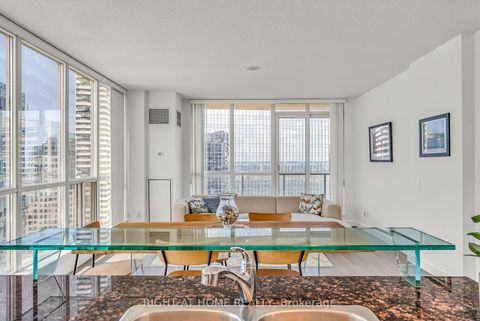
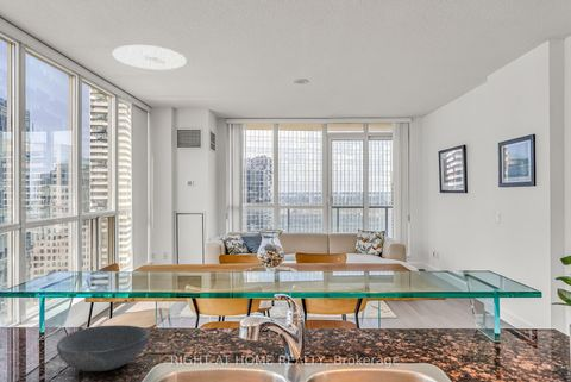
+ bowl [56,324,151,372]
+ ceiling light [112,44,188,70]
